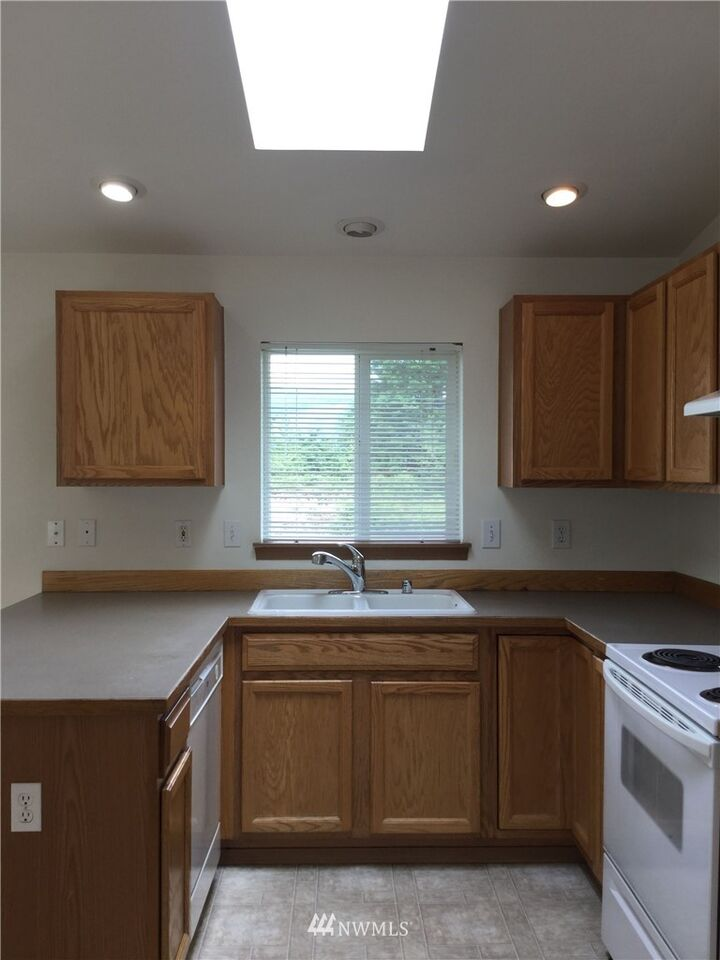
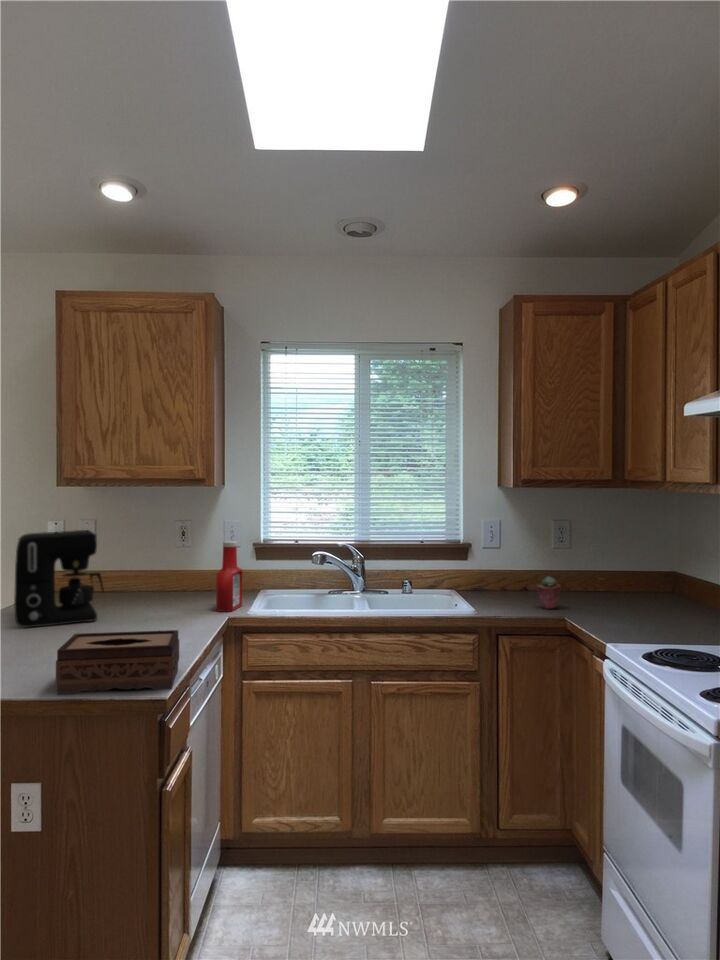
+ tissue box [55,629,180,696]
+ coffee maker [13,529,105,628]
+ soap bottle [215,540,243,613]
+ potted succulent [535,575,562,610]
